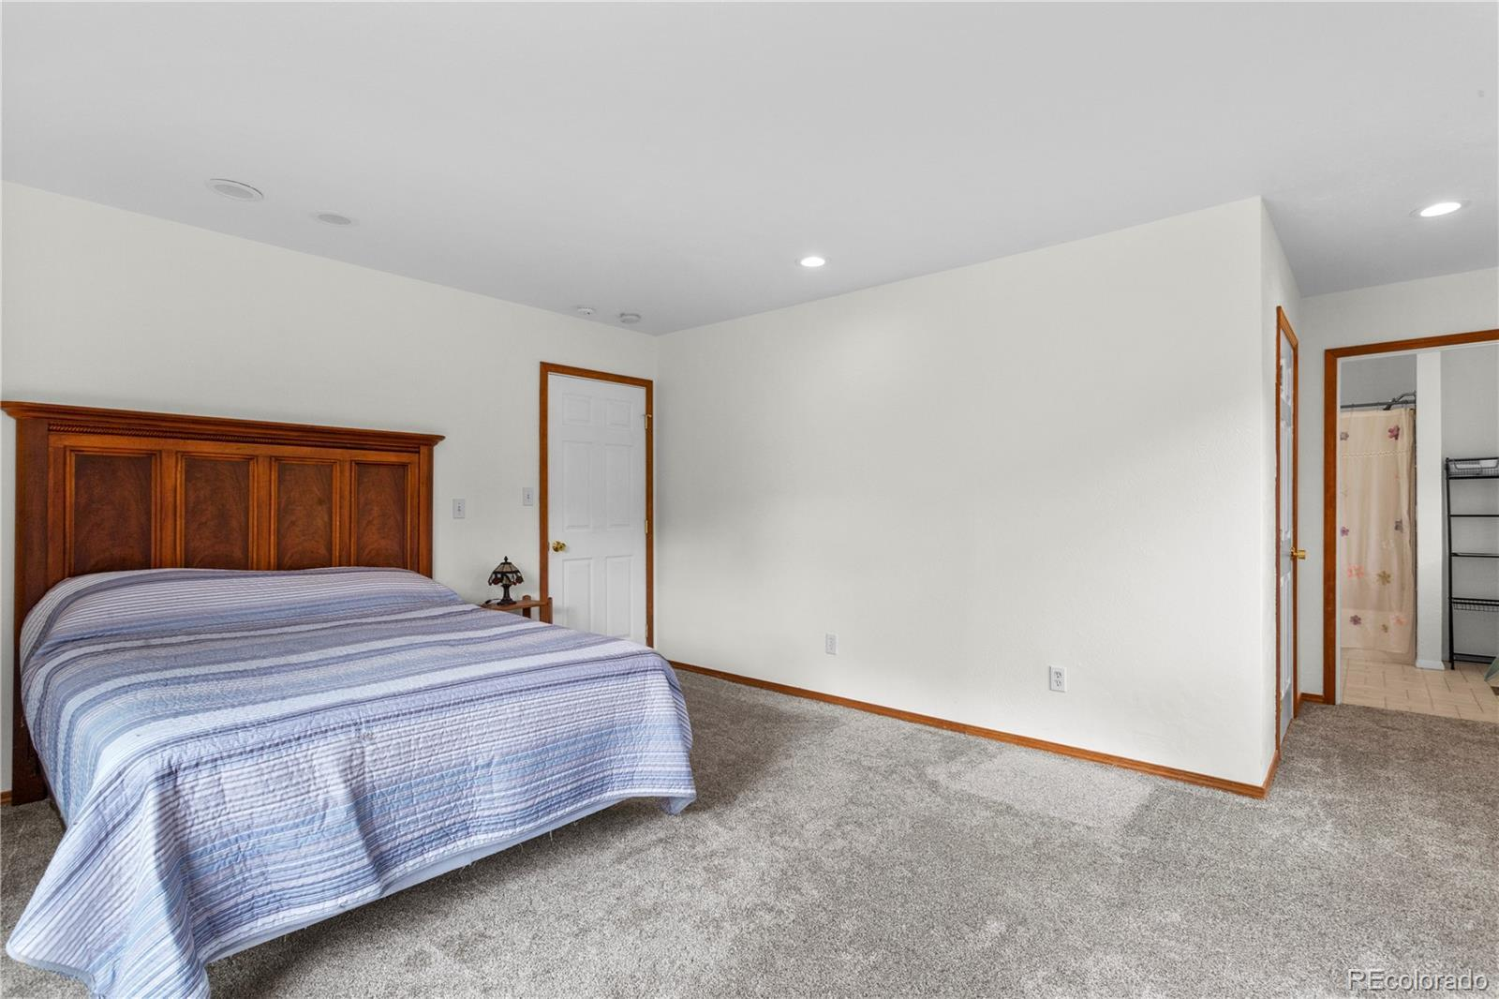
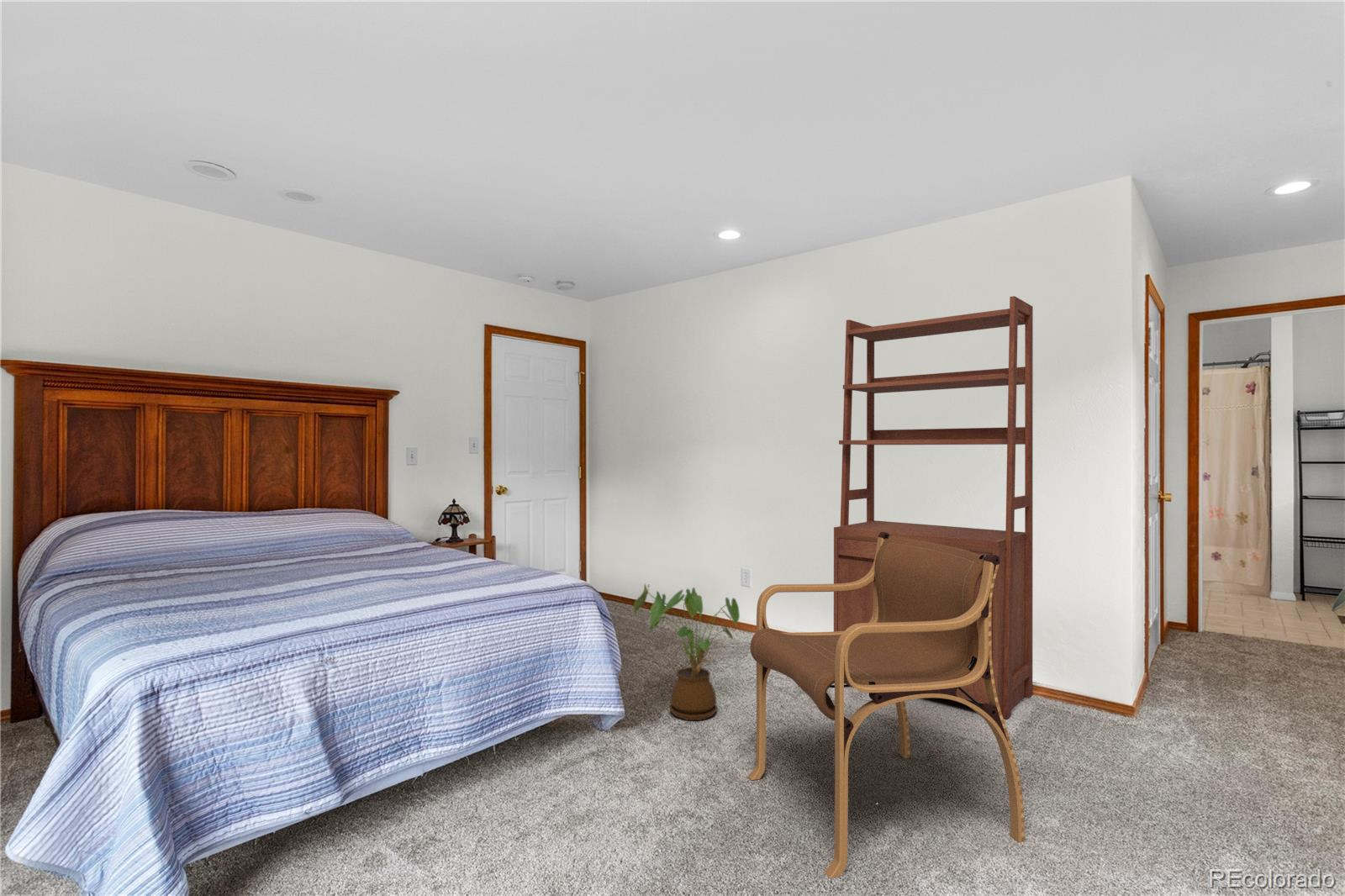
+ house plant [632,583,741,721]
+ bookshelf [833,295,1034,719]
+ armchair [747,532,1025,879]
